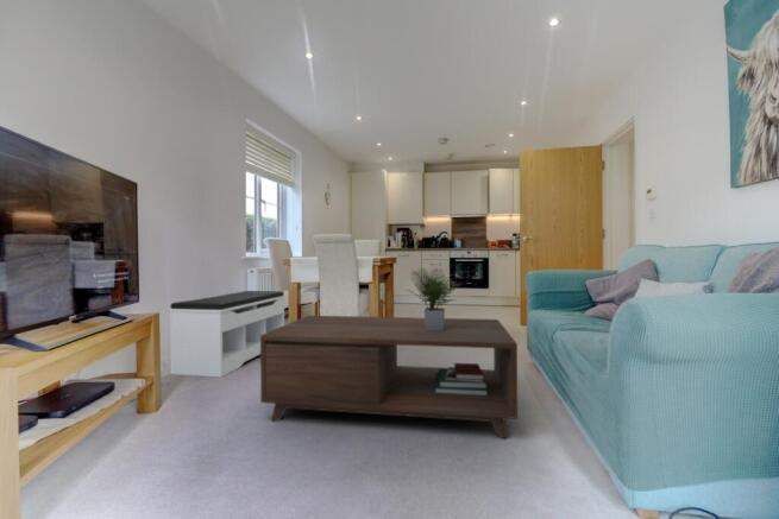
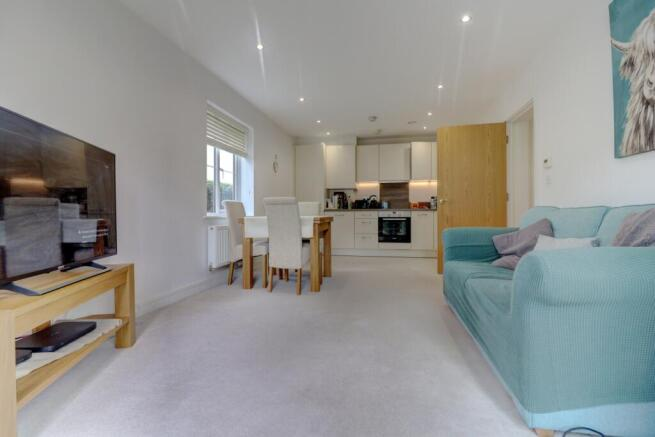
- bench [169,290,285,379]
- coffee table [259,266,519,439]
